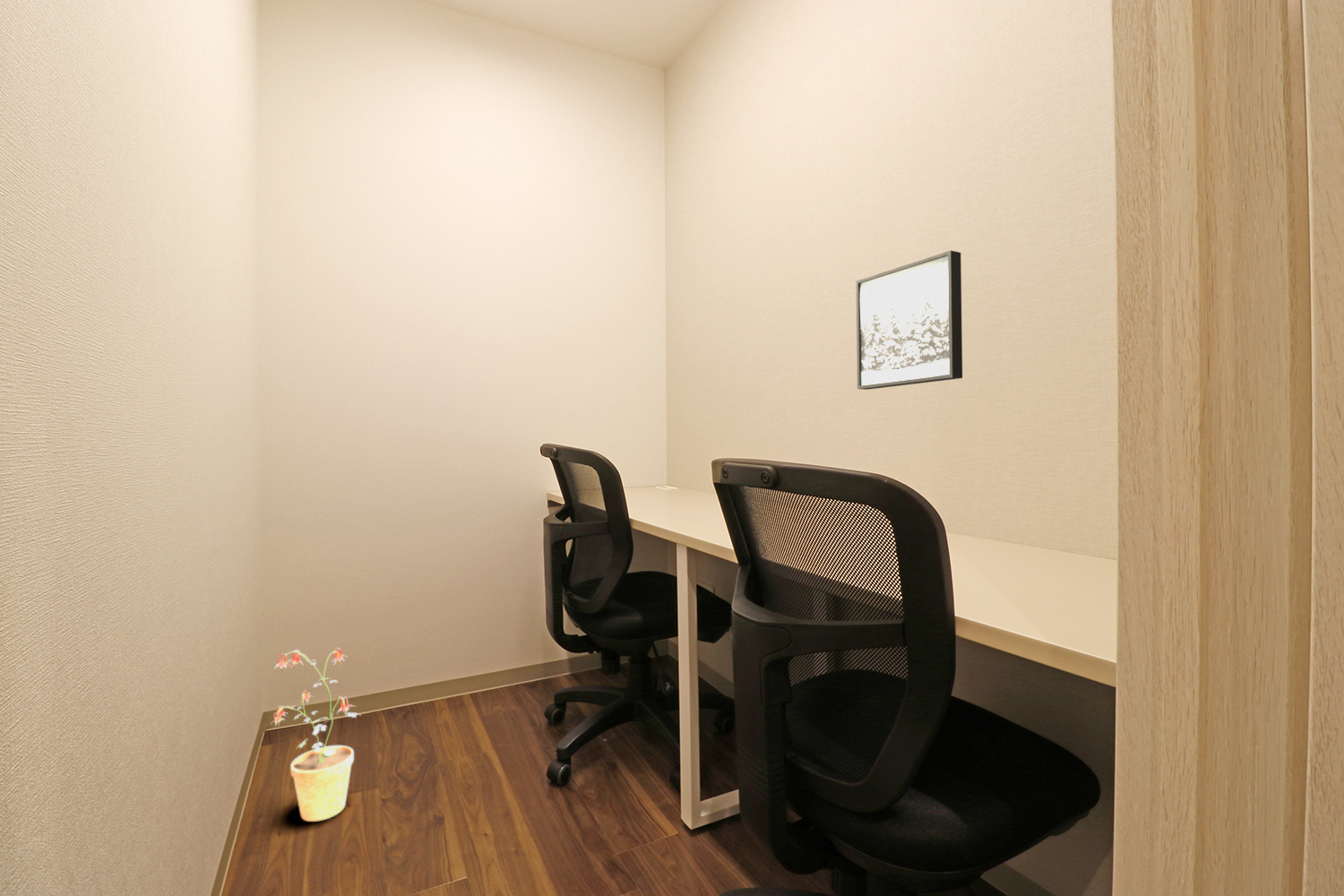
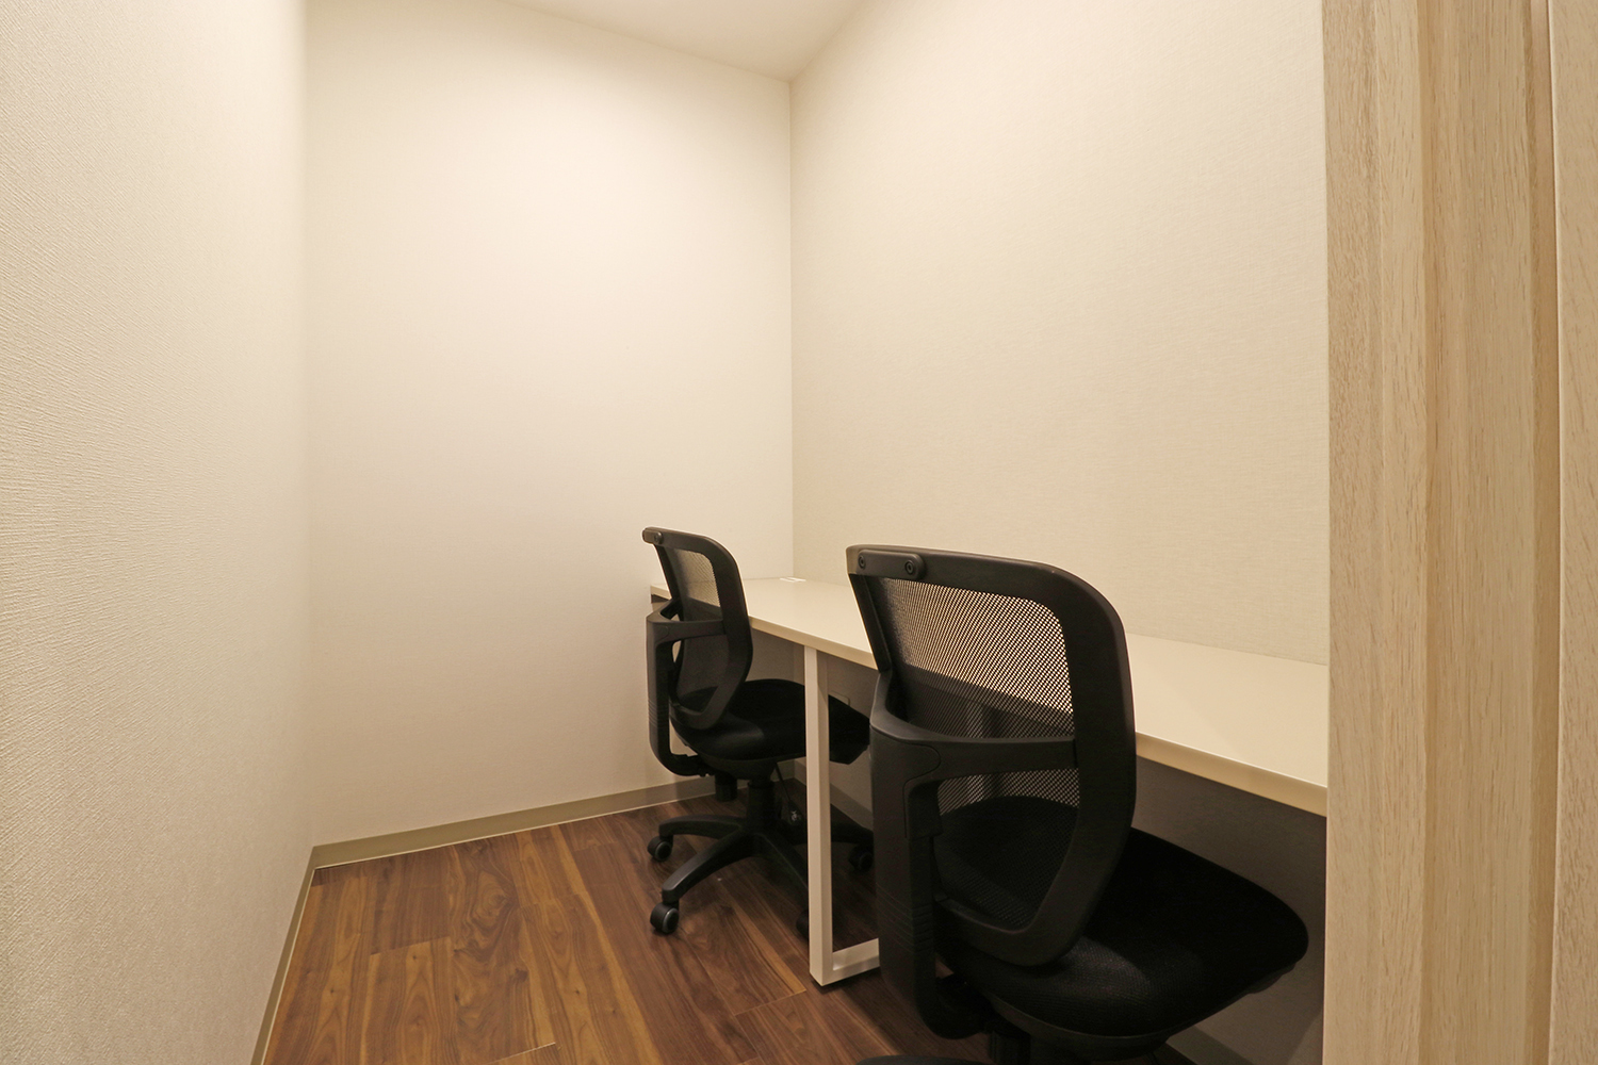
- potted plant [270,647,361,823]
- wall art [855,250,963,391]
